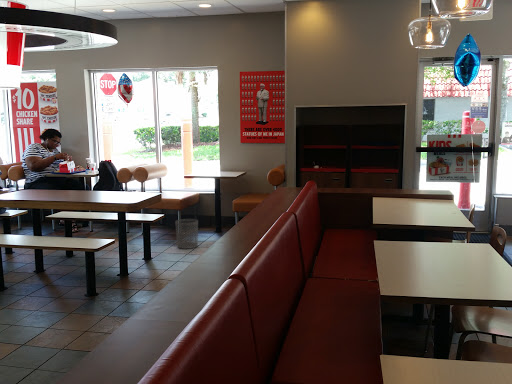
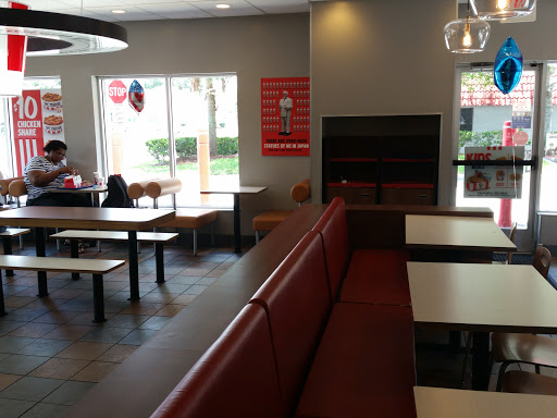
- waste bin [174,218,199,250]
